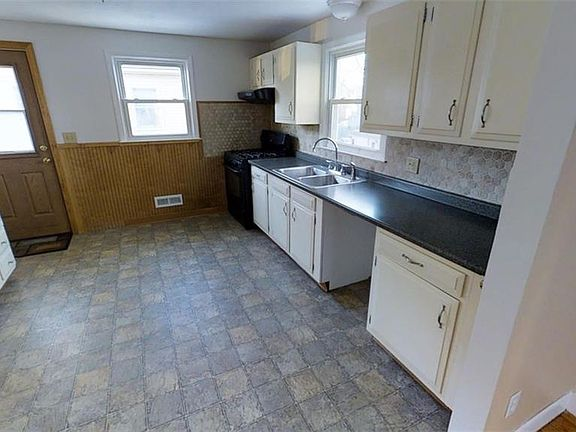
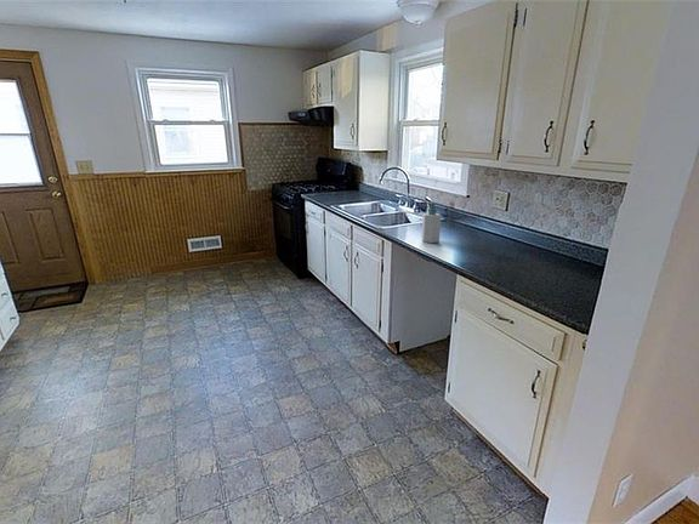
+ soap bottle [420,201,442,244]
